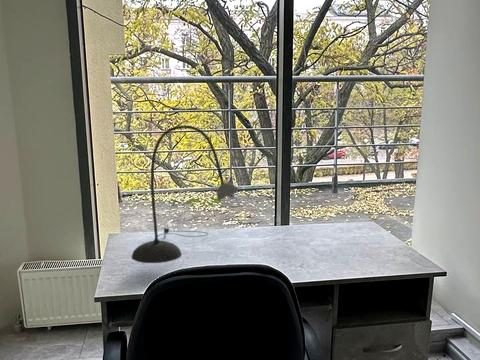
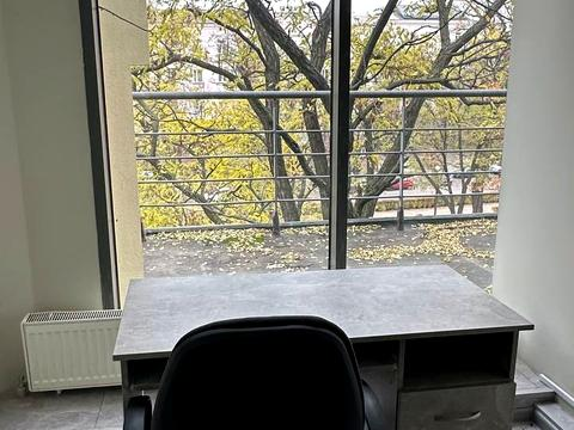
- desk lamp [131,124,239,264]
